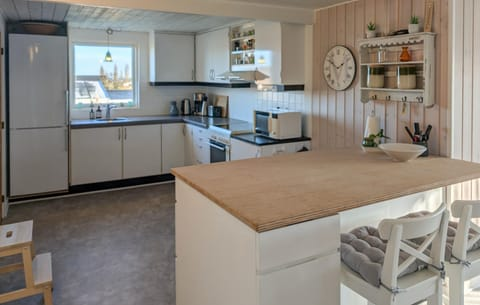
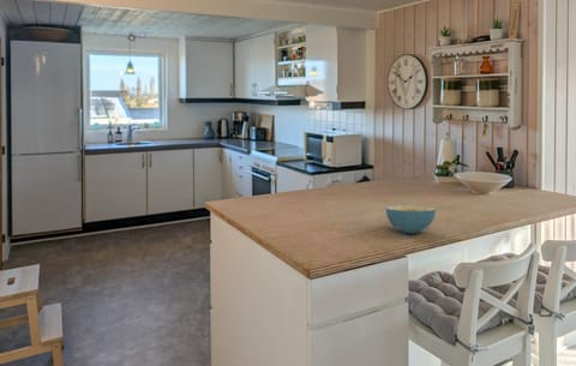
+ cereal bowl [385,204,437,234]
